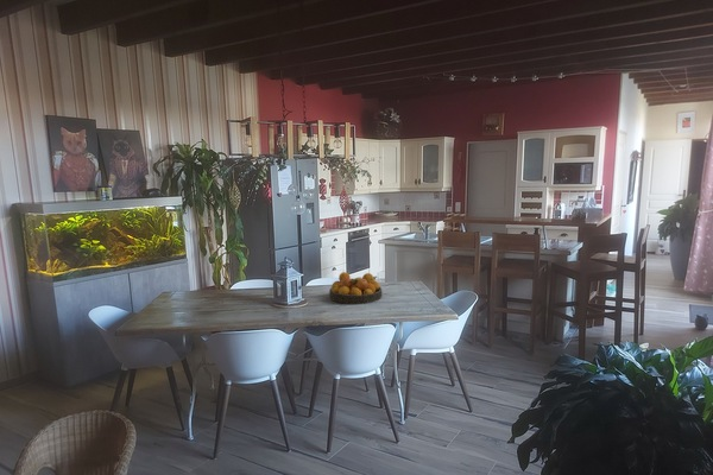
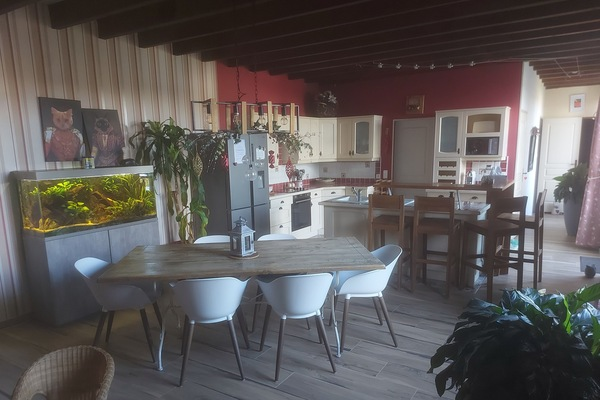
- fruit bowl [328,271,384,305]
